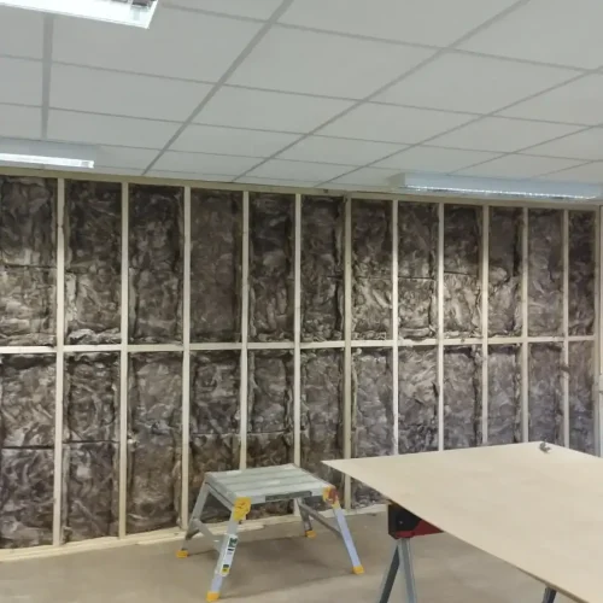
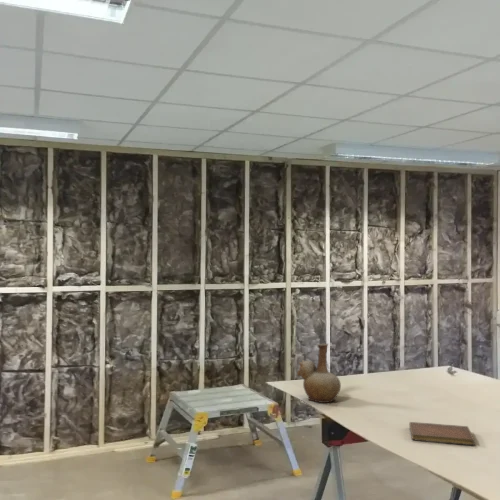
+ vase [296,343,342,404]
+ notebook [408,421,476,446]
